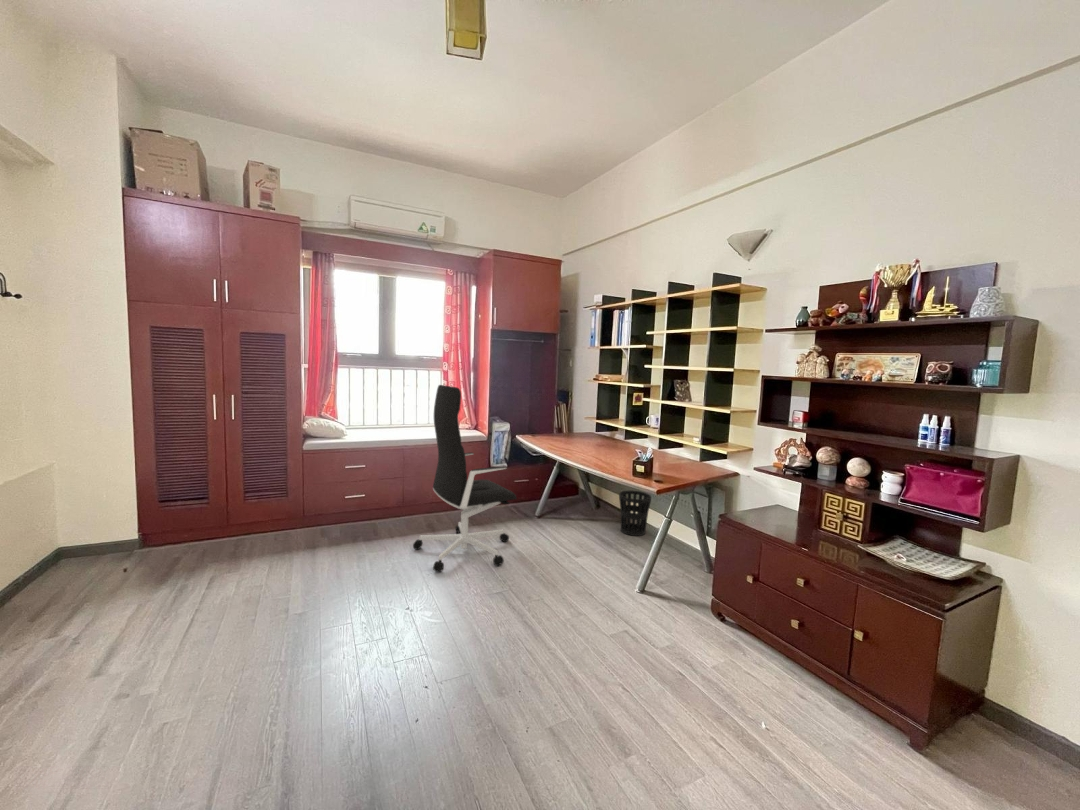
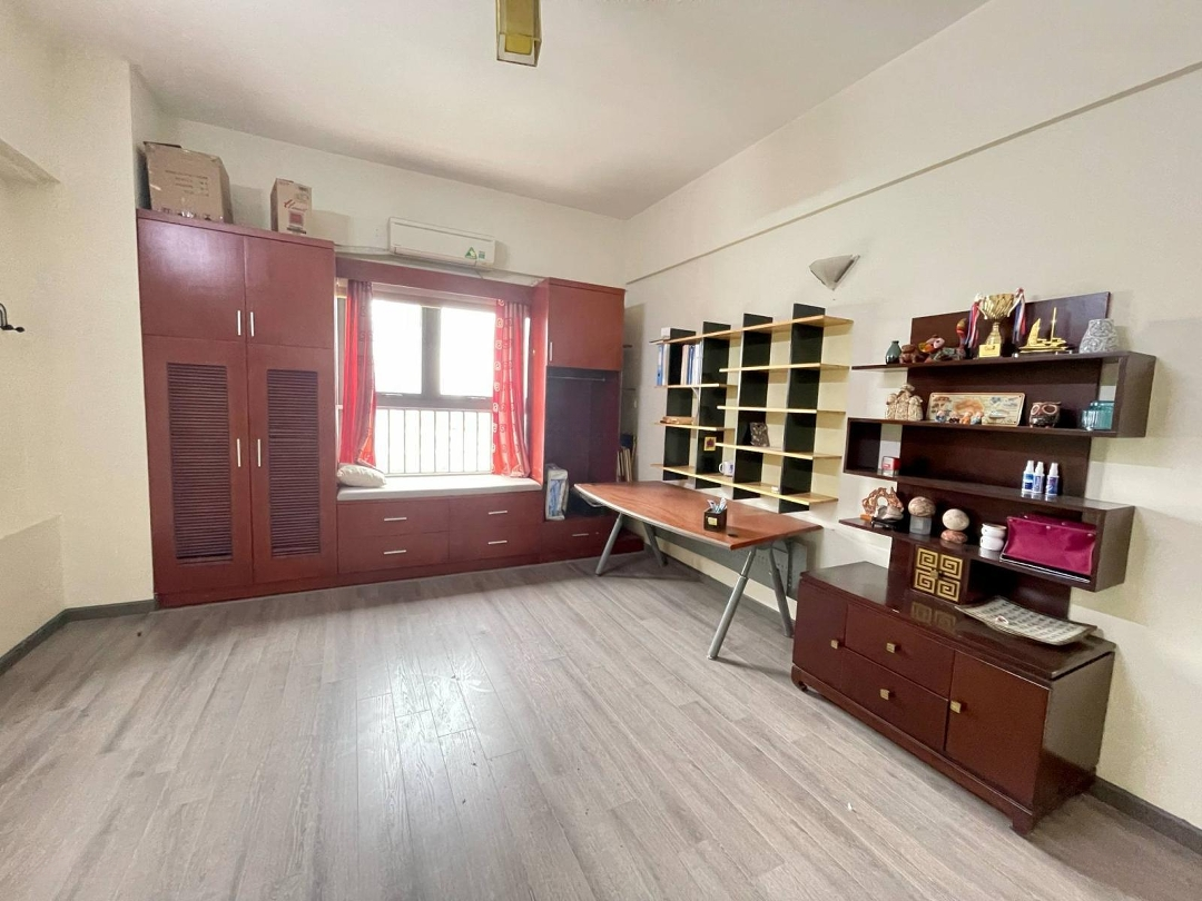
- office chair [412,384,518,573]
- wastebasket [618,490,652,537]
